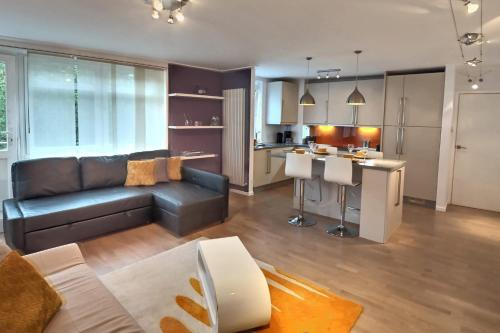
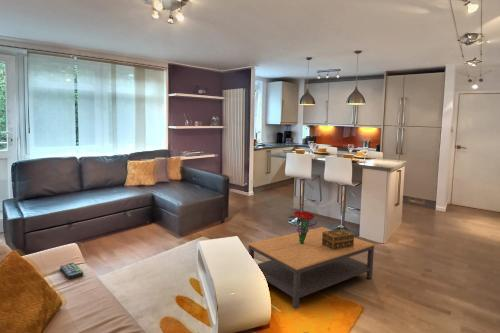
+ remote control [59,261,84,280]
+ decorative box [322,228,355,250]
+ coffee table [247,226,376,310]
+ bouquet [293,210,315,244]
